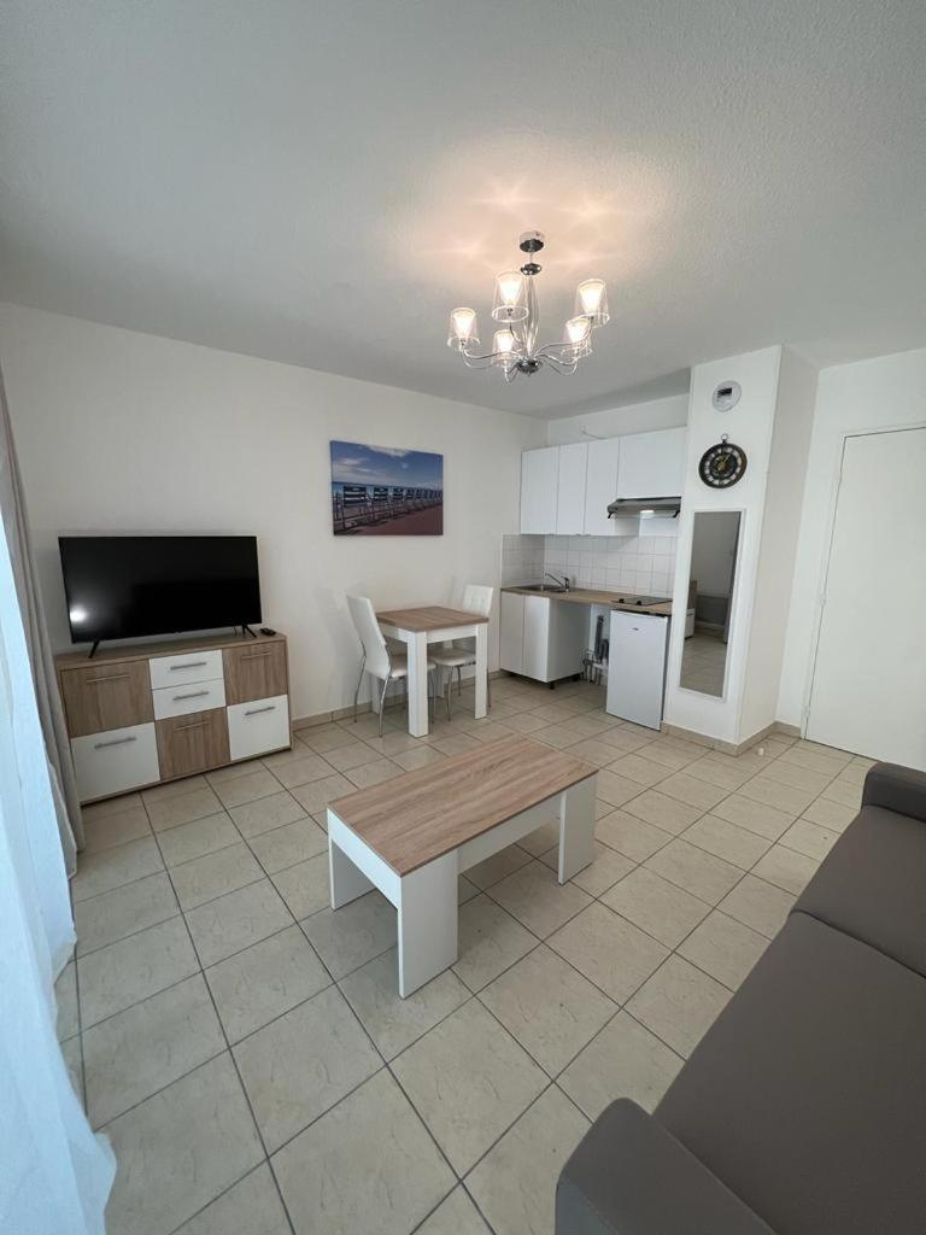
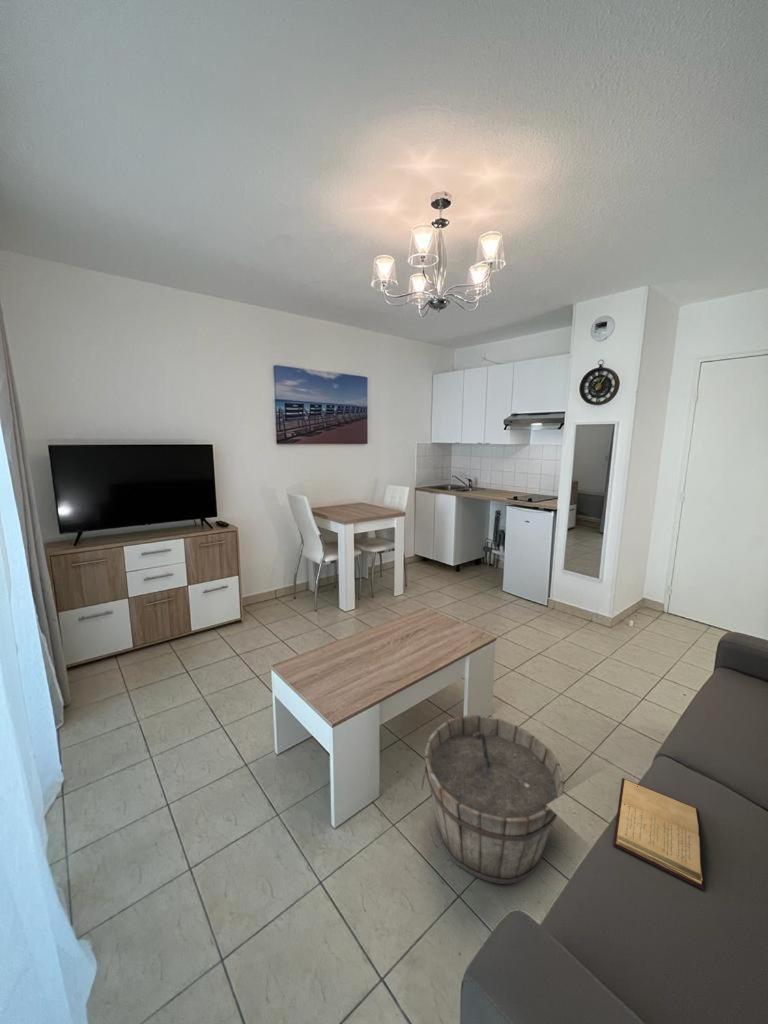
+ book [612,777,705,891]
+ wooden bucket [420,714,566,885]
